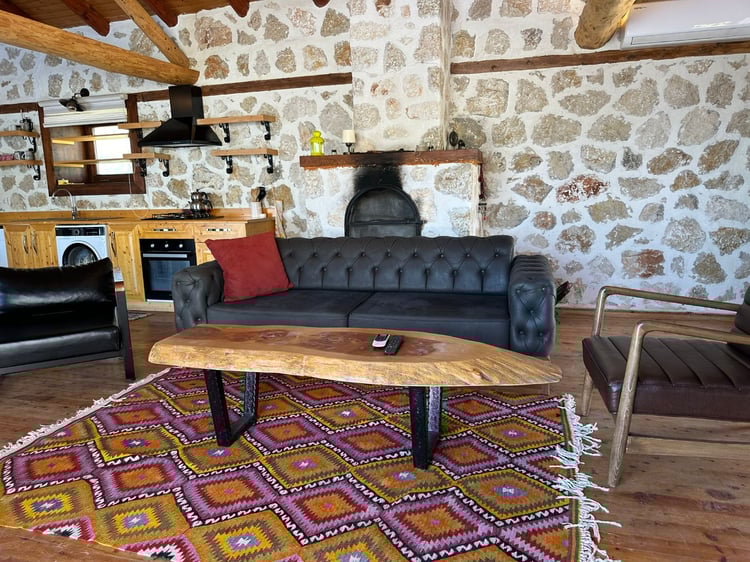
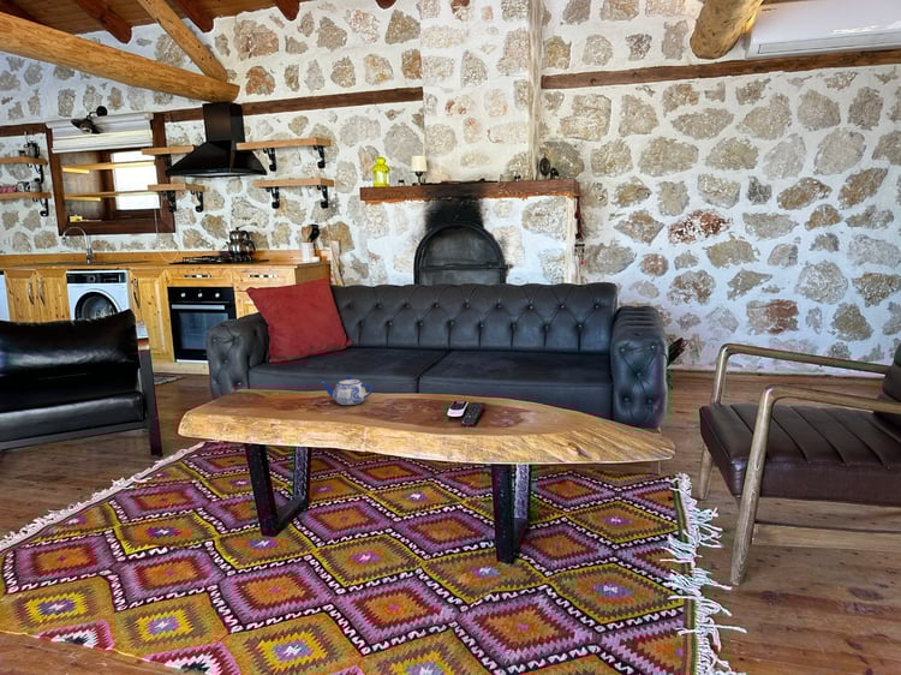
+ teapot [321,375,375,406]
